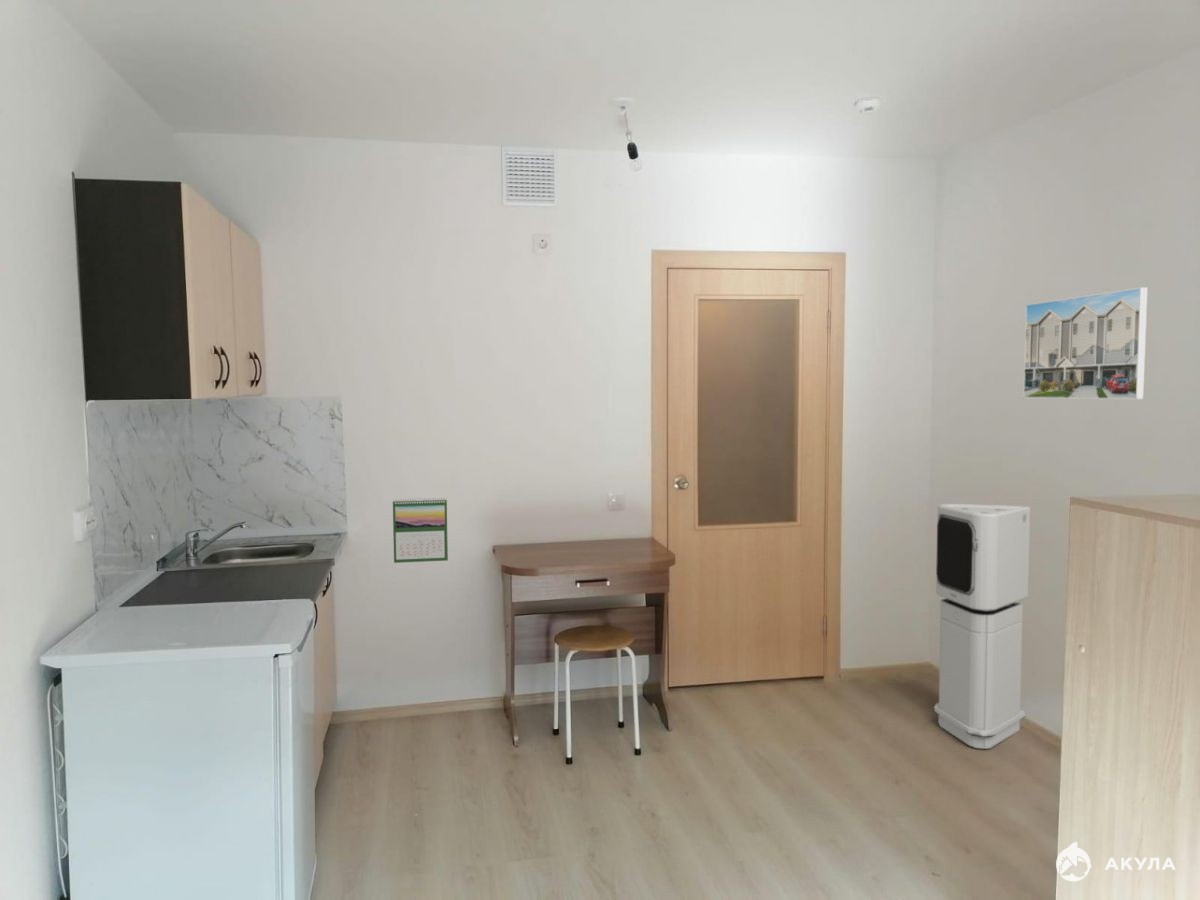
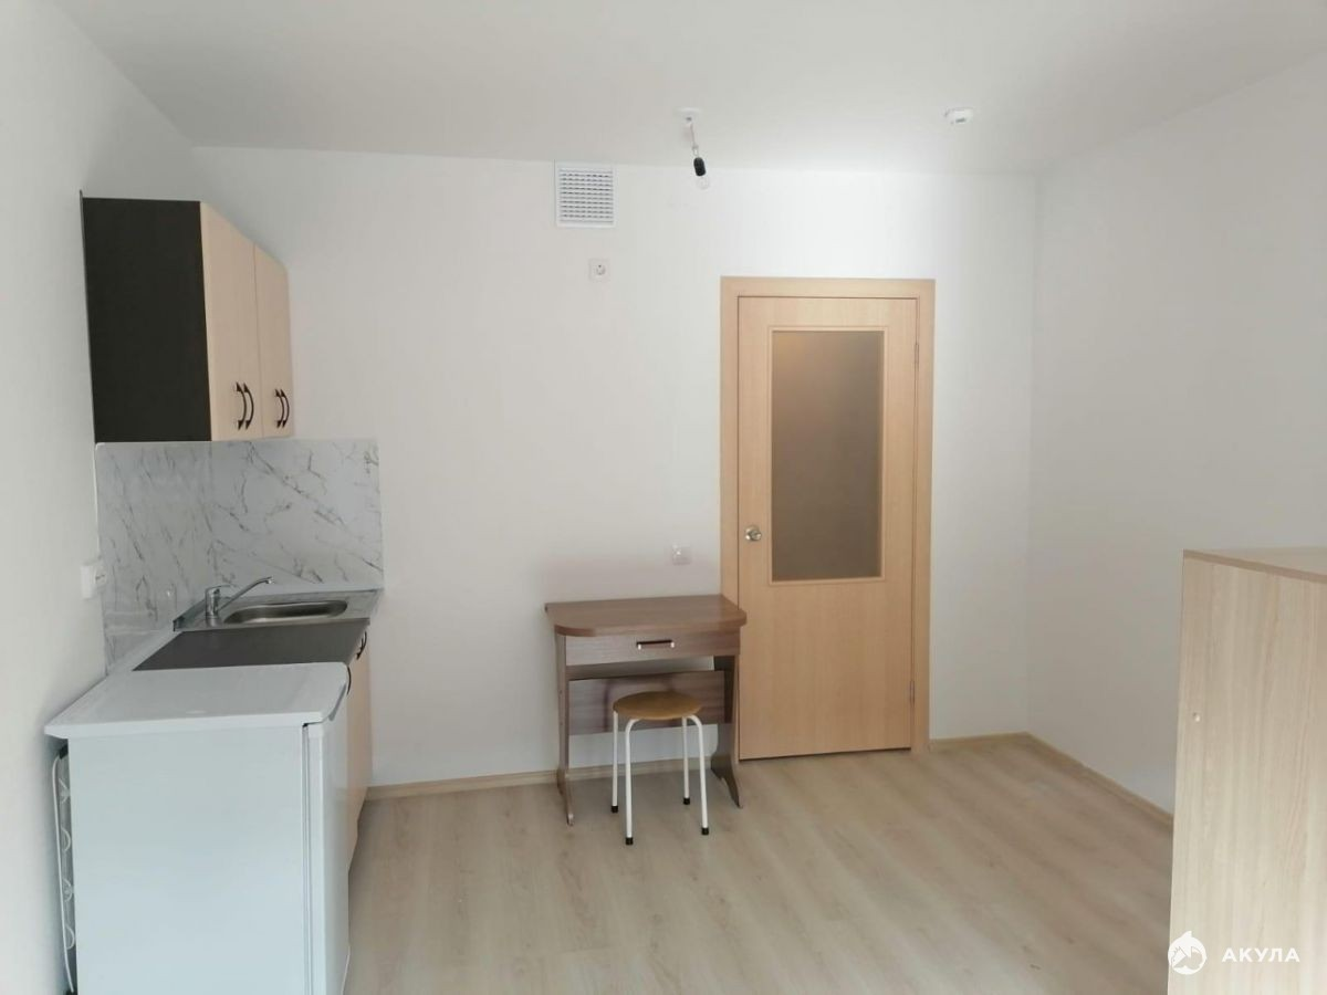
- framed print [1022,286,1149,400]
- calendar [392,497,449,564]
- air purifier [933,503,1031,750]
